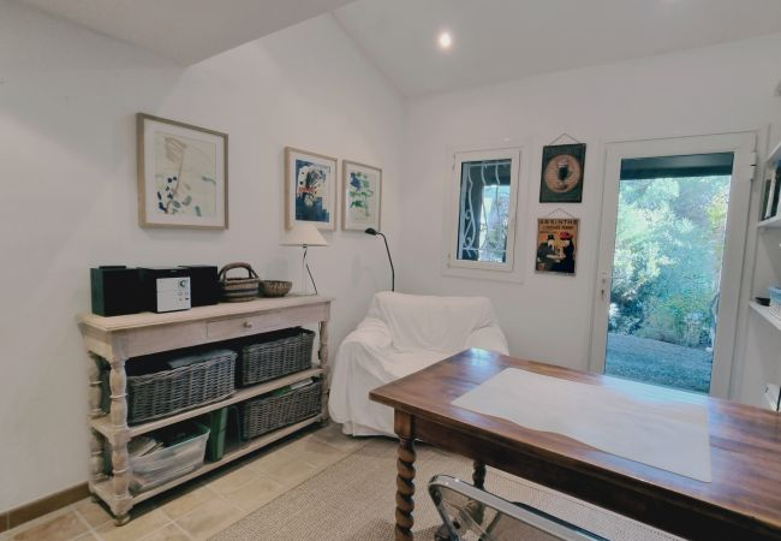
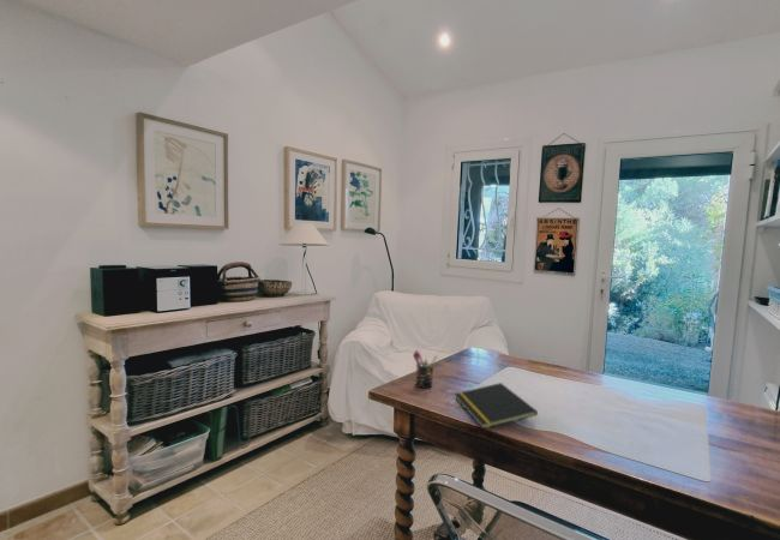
+ notepad [454,382,539,430]
+ pen holder [412,349,439,389]
